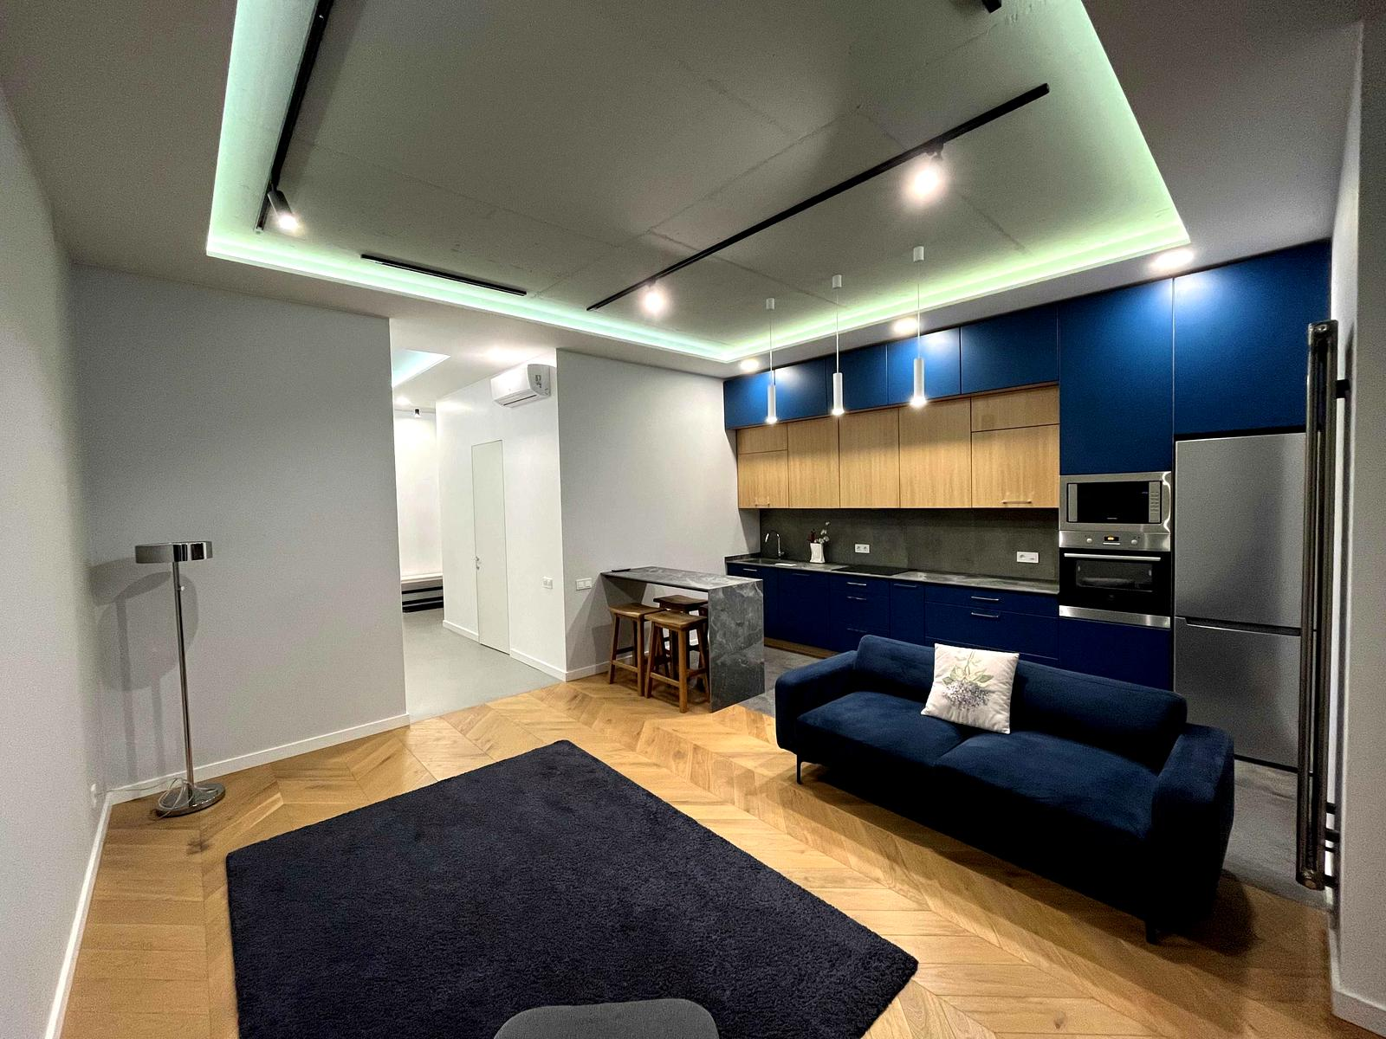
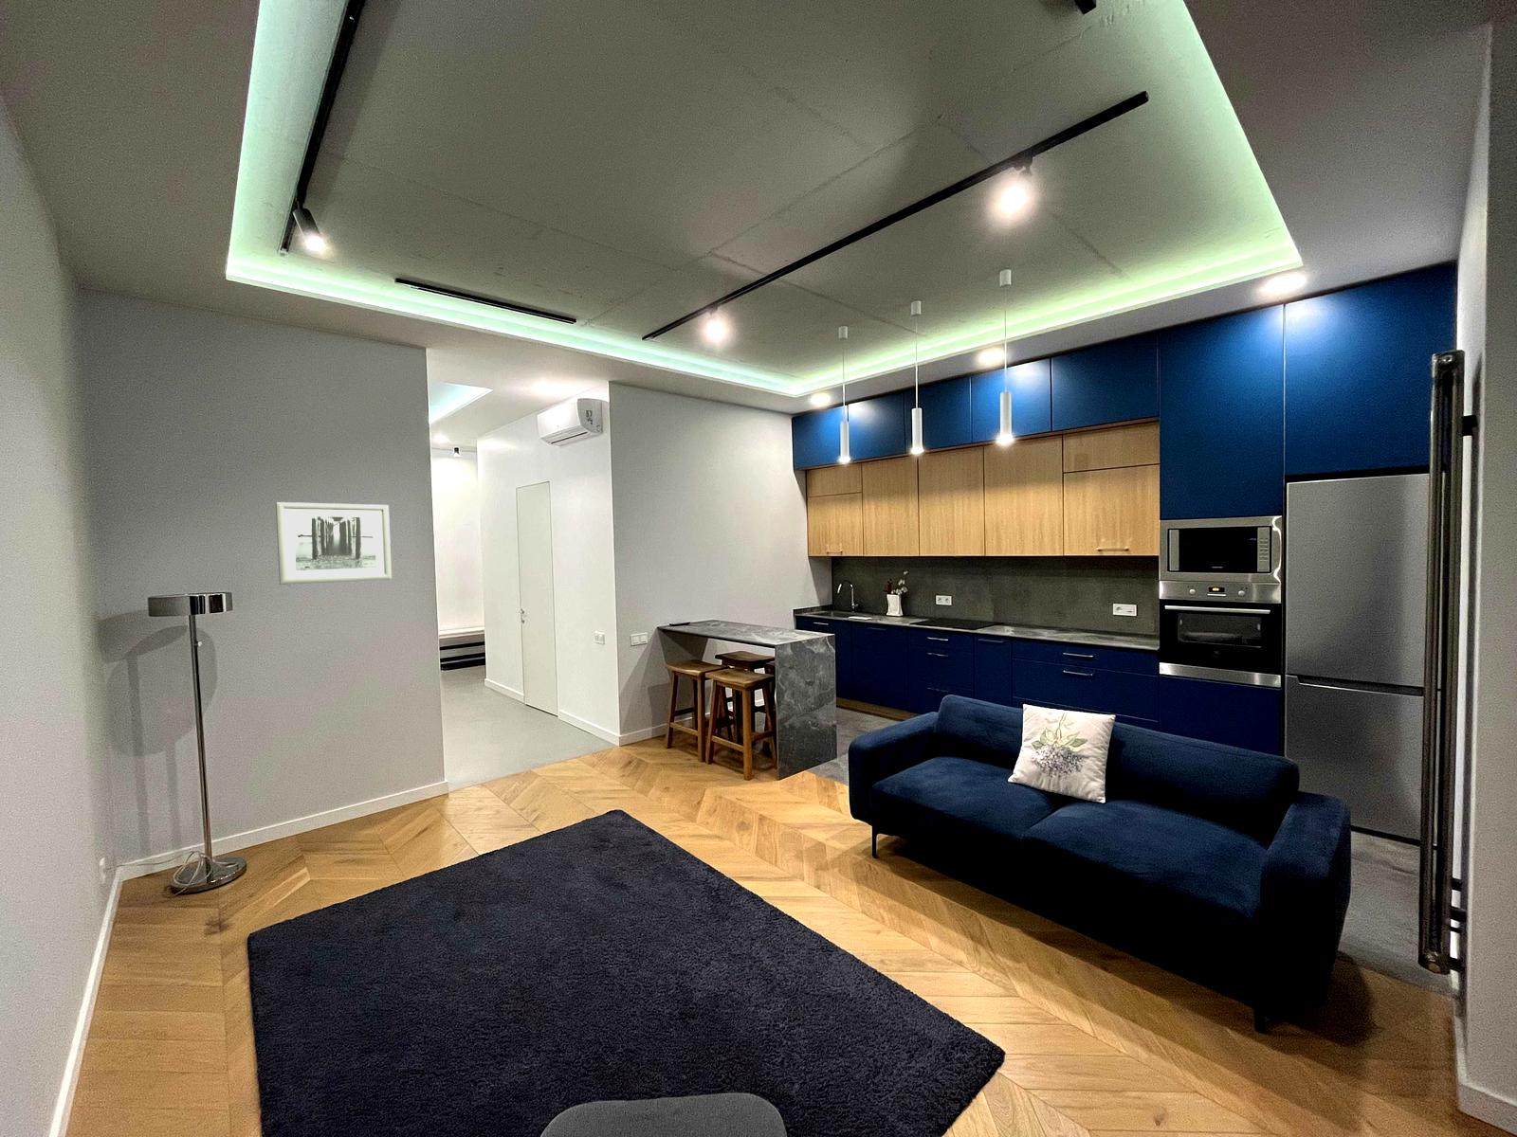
+ wall art [275,502,393,585]
